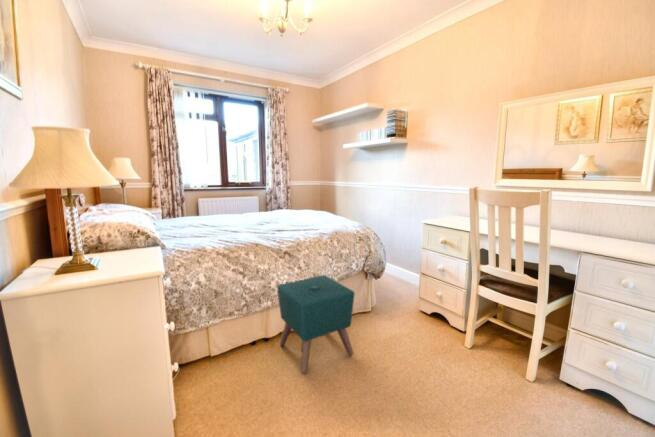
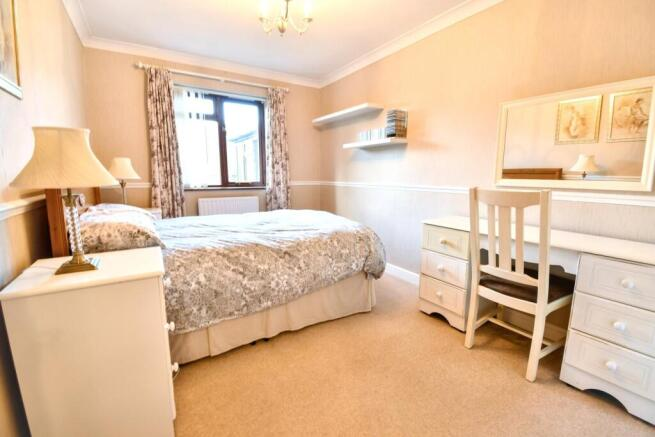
- ottoman [276,274,356,375]
